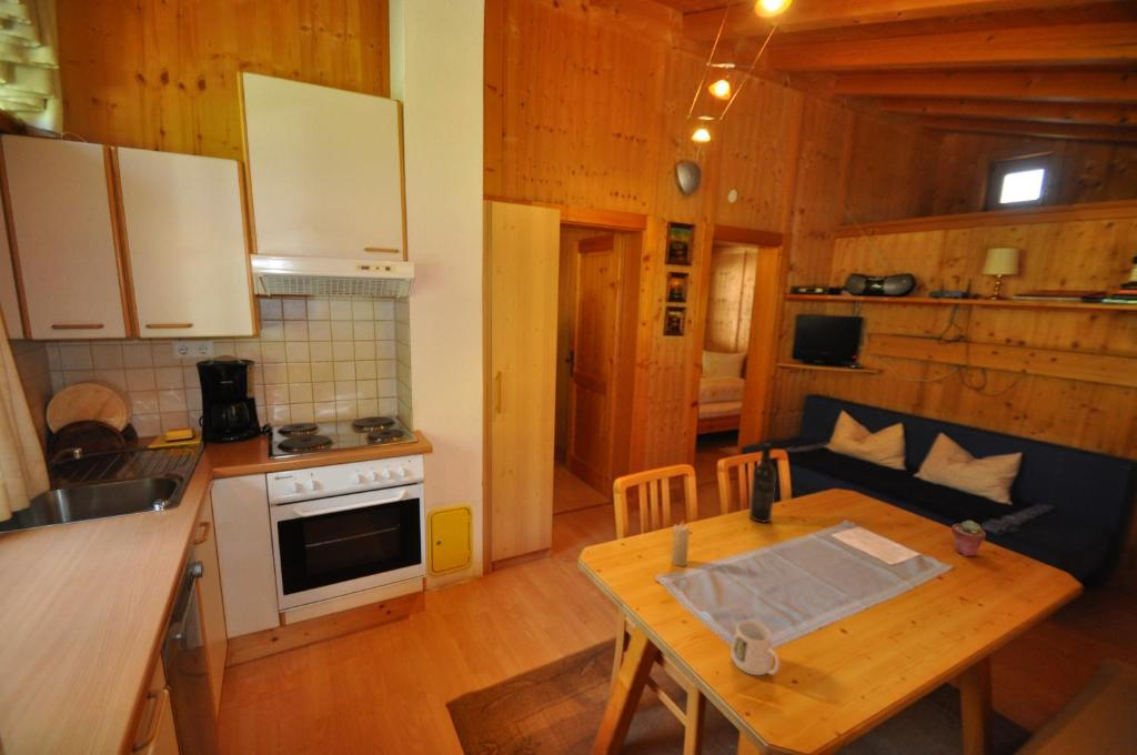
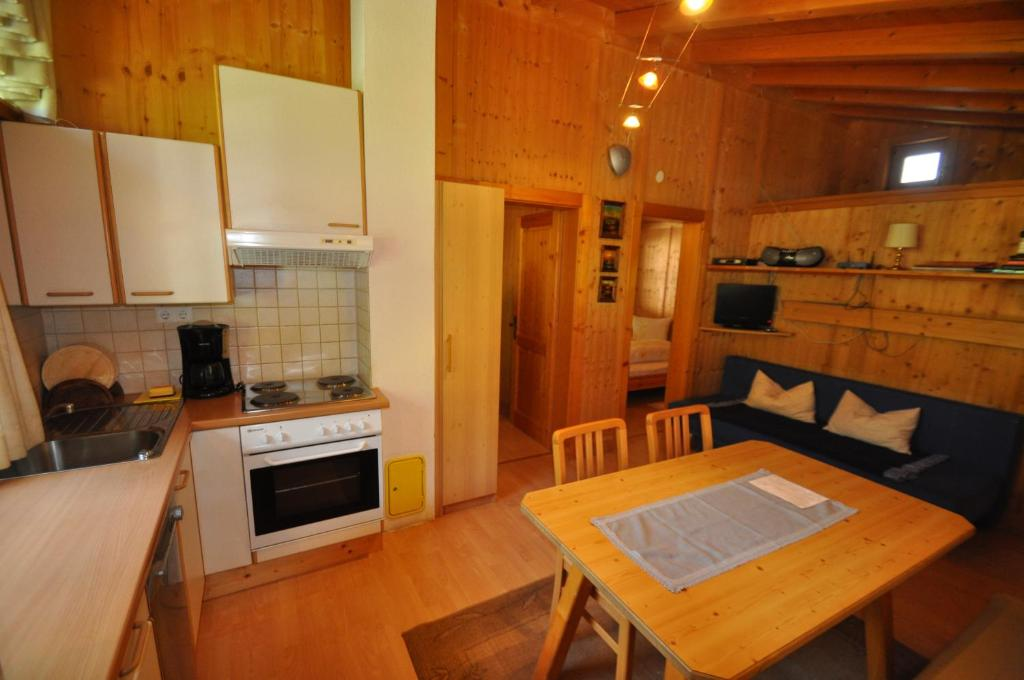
- candle [671,517,691,567]
- mug [730,620,781,676]
- potted succulent [950,520,987,557]
- wine bottle [748,442,777,524]
